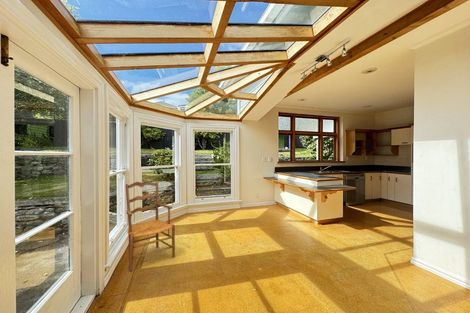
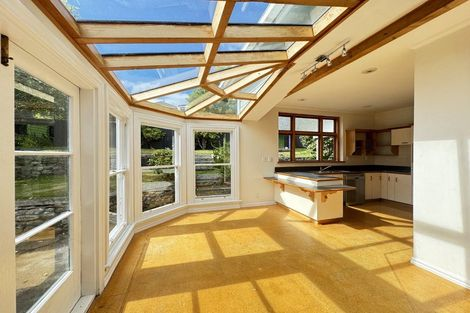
- armchair [125,180,176,272]
